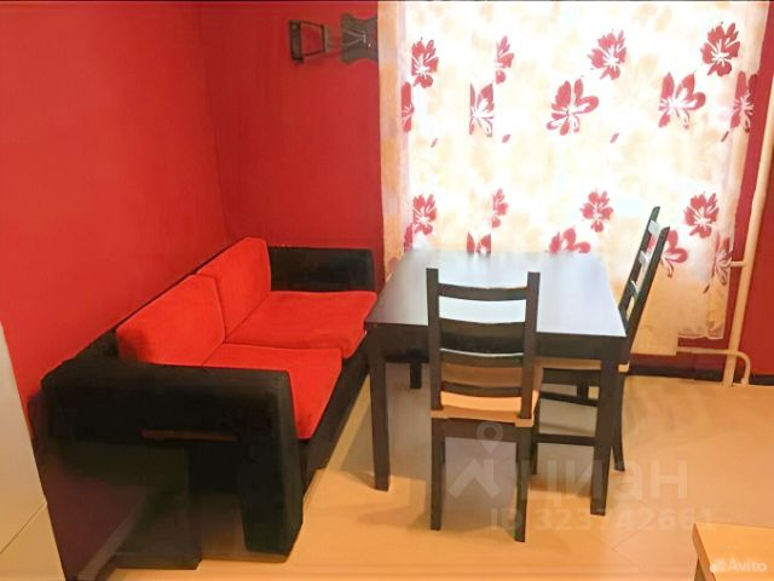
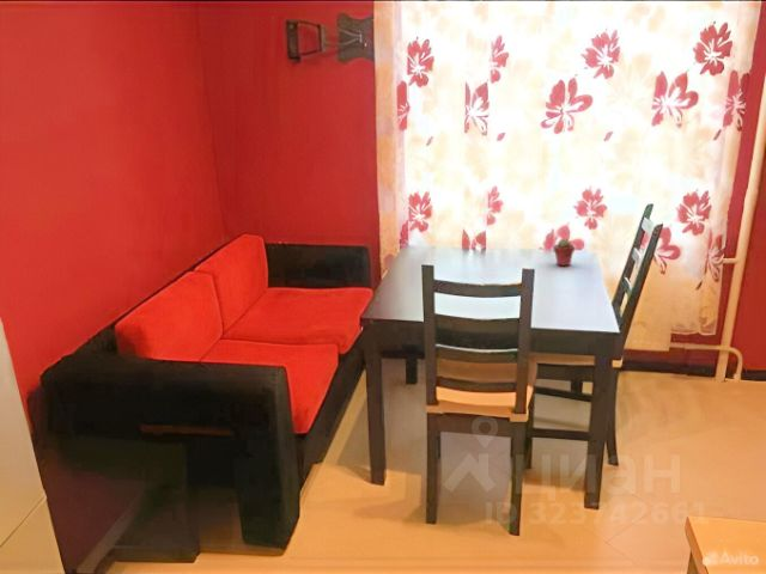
+ potted succulent [552,238,576,267]
